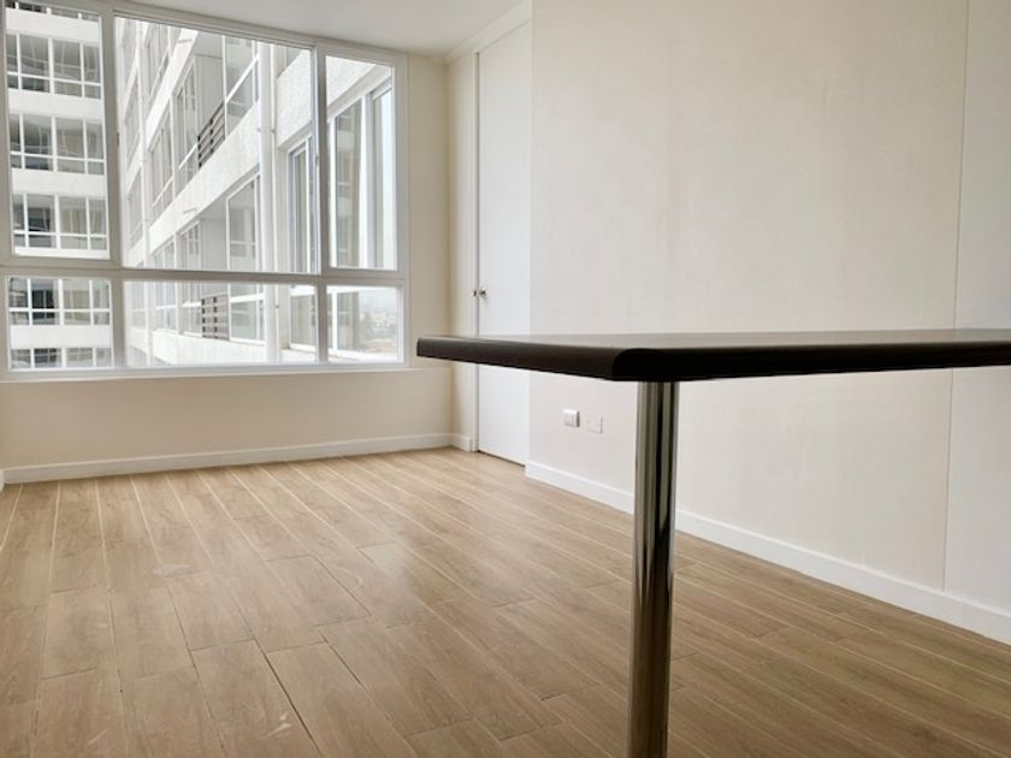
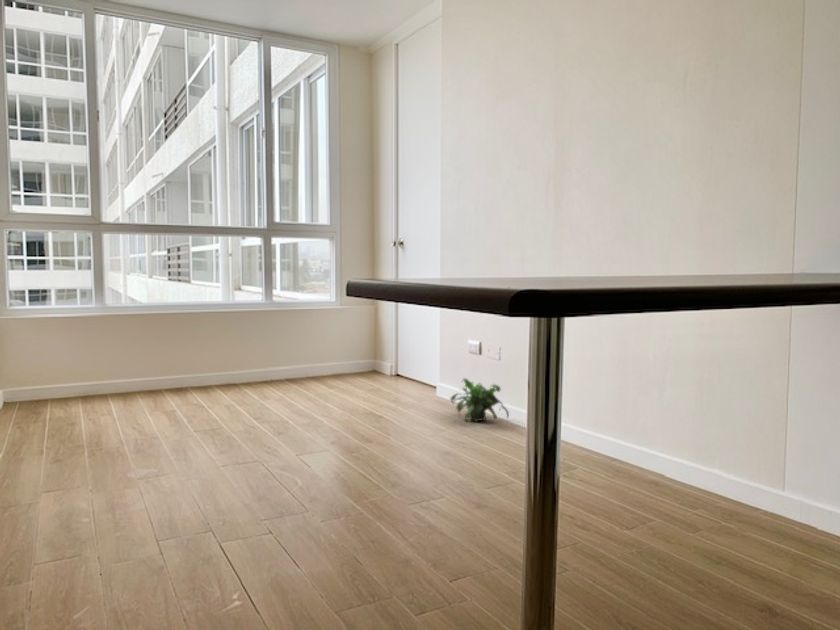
+ potted plant [449,377,510,424]
